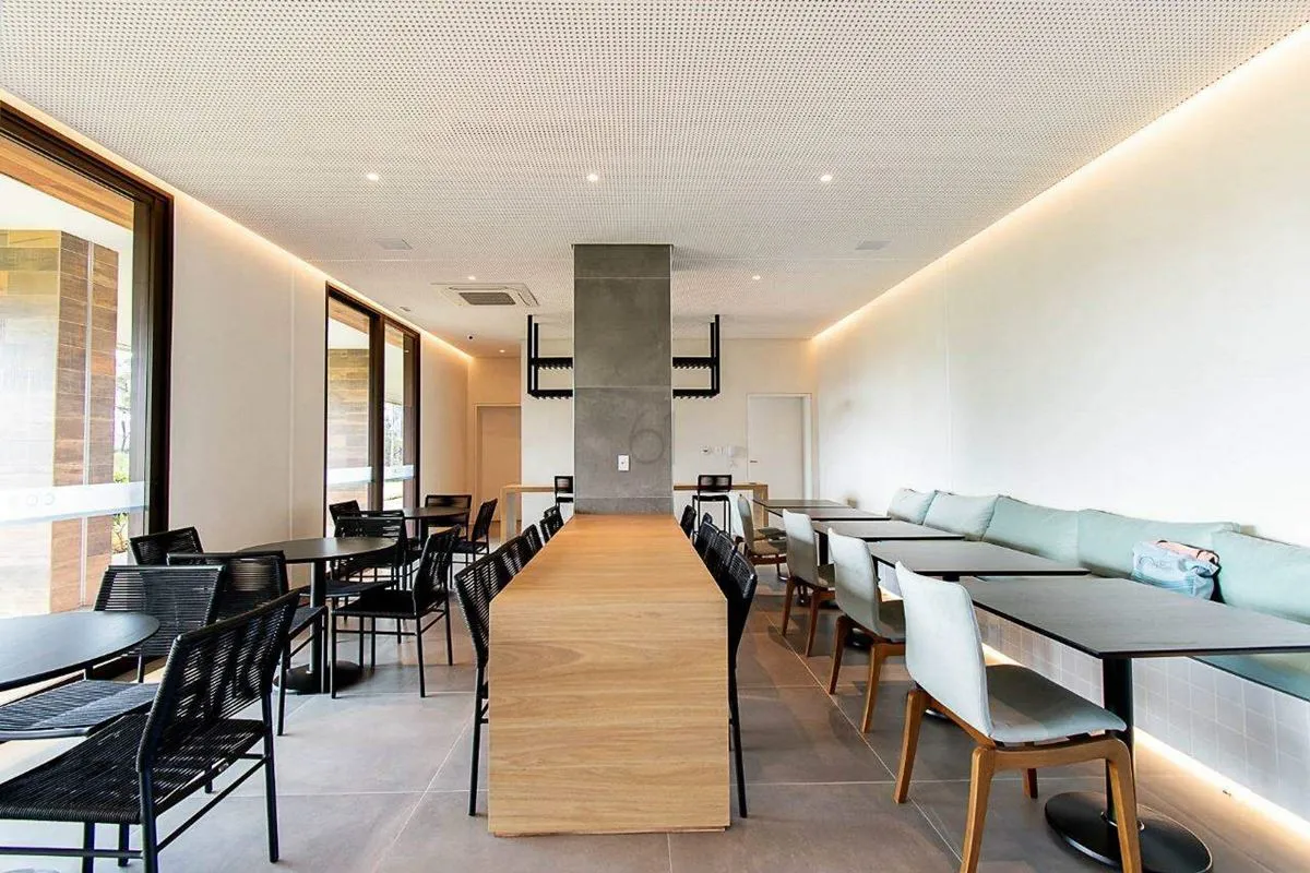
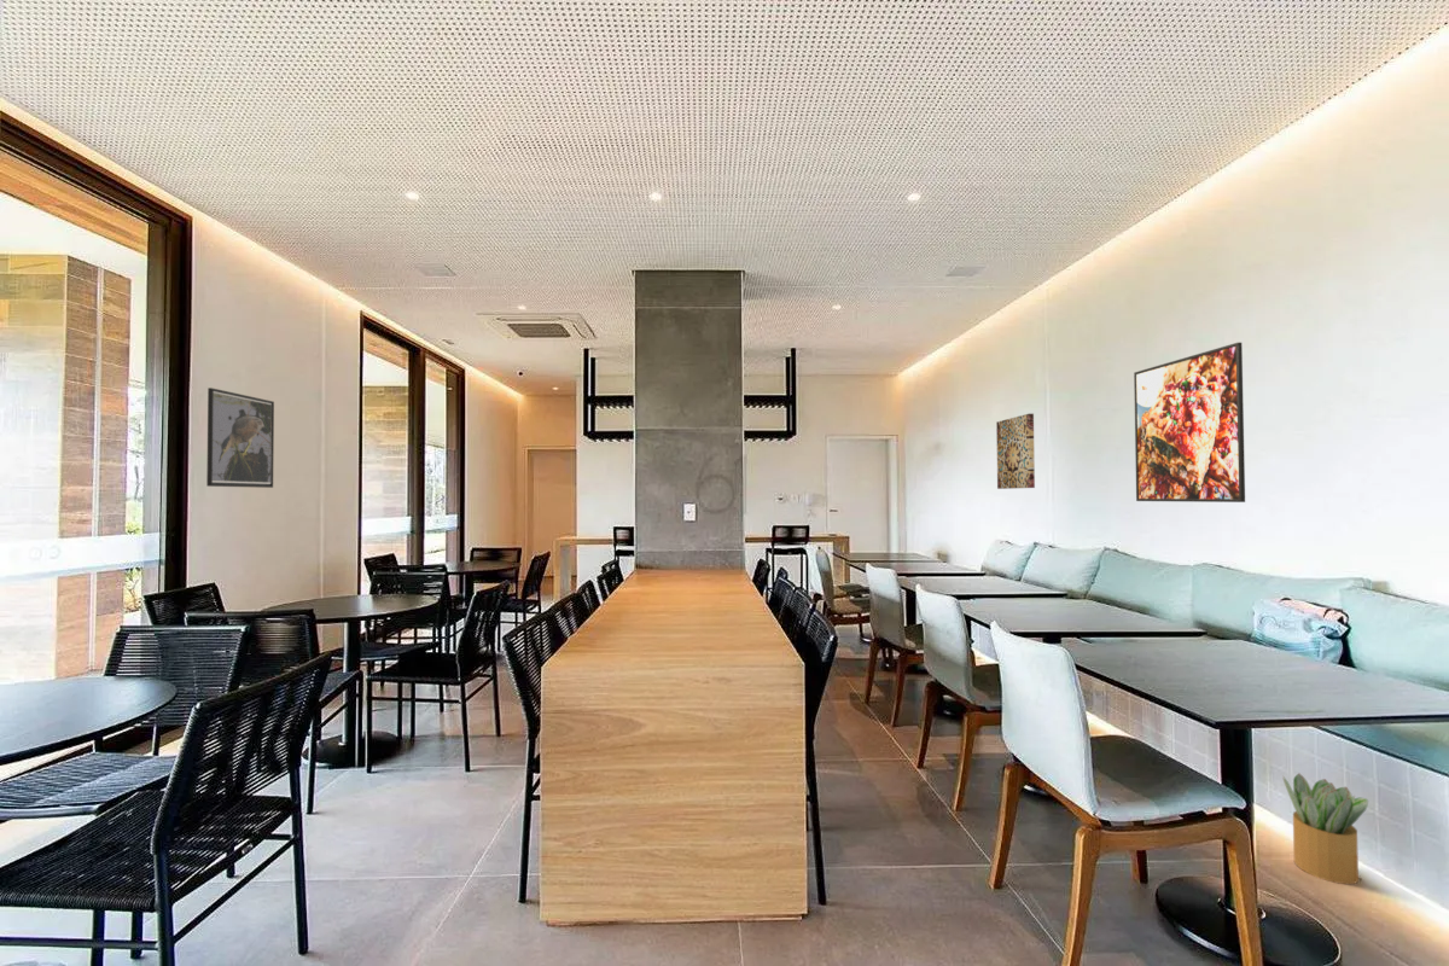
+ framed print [1133,342,1246,504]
+ wall art [995,413,1036,490]
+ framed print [205,386,275,489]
+ potted plant [1281,772,1369,885]
